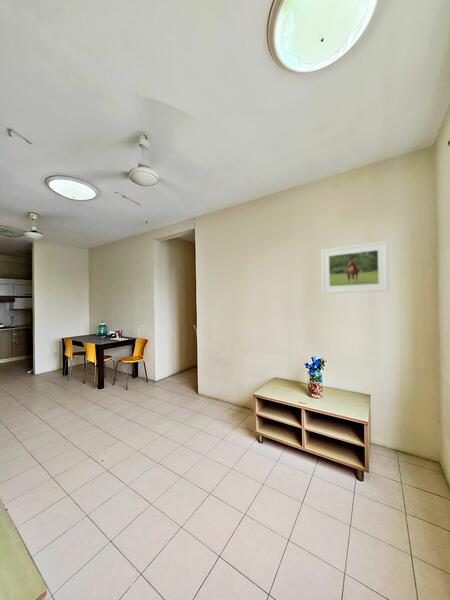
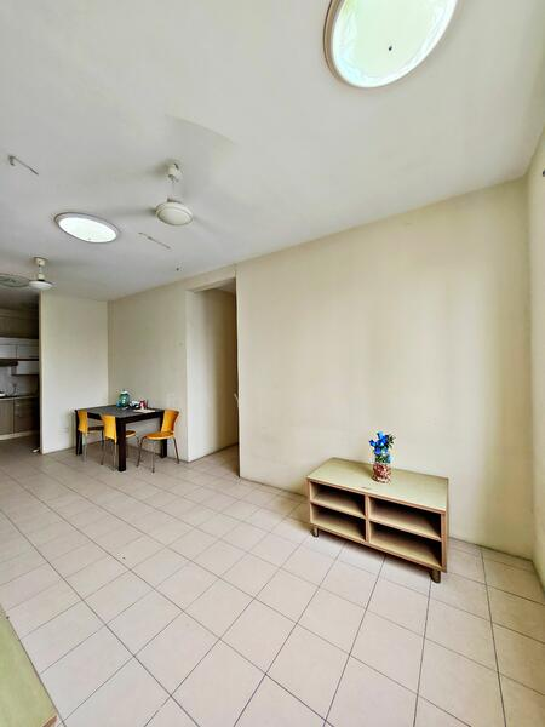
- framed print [320,240,390,295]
